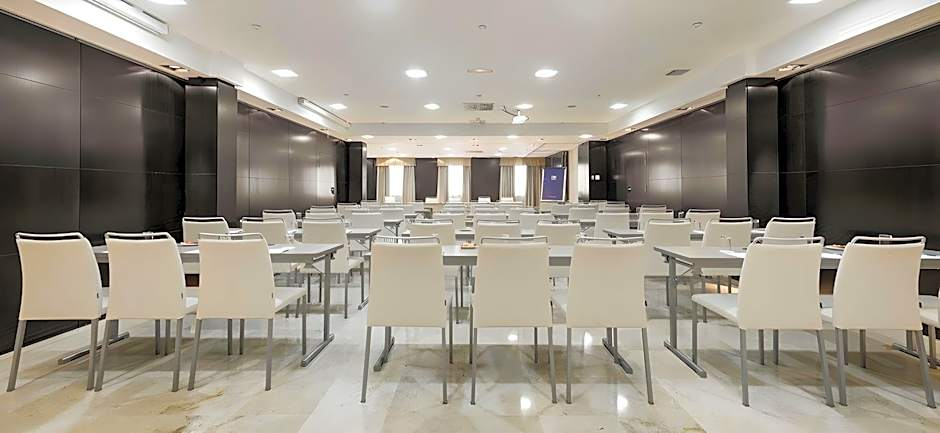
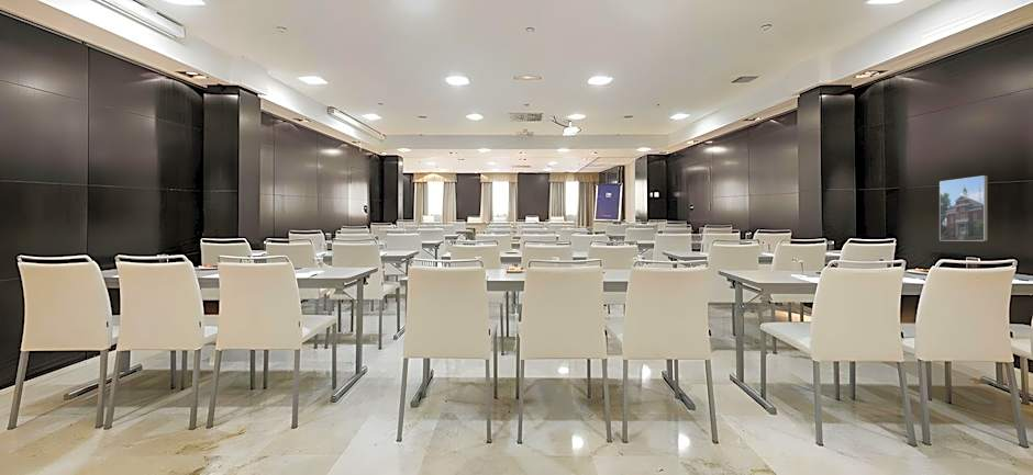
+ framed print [938,174,989,242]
